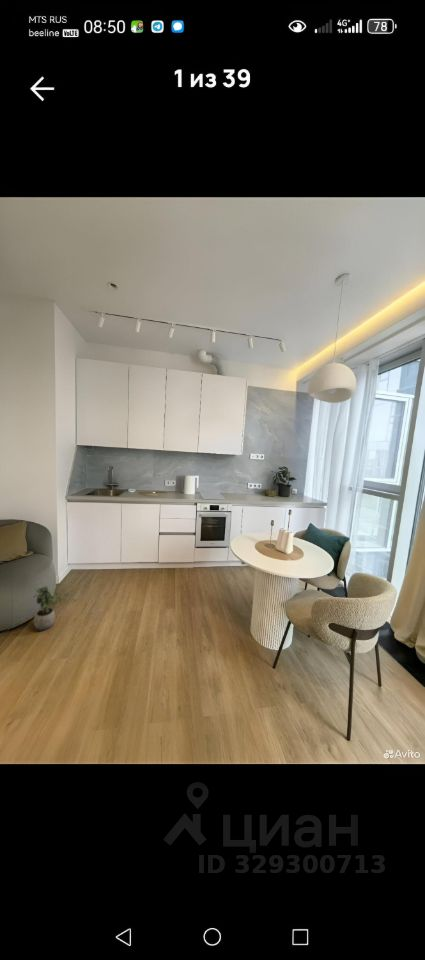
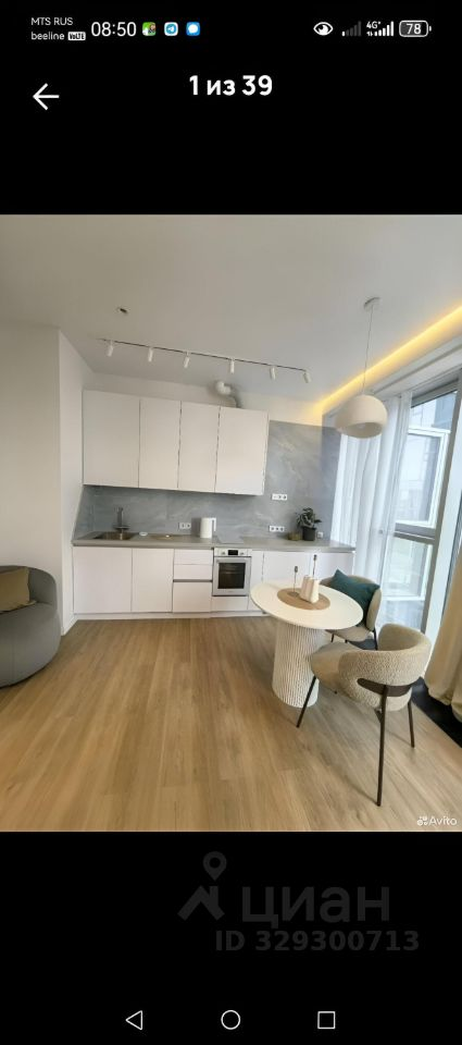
- potted plant [33,585,69,632]
